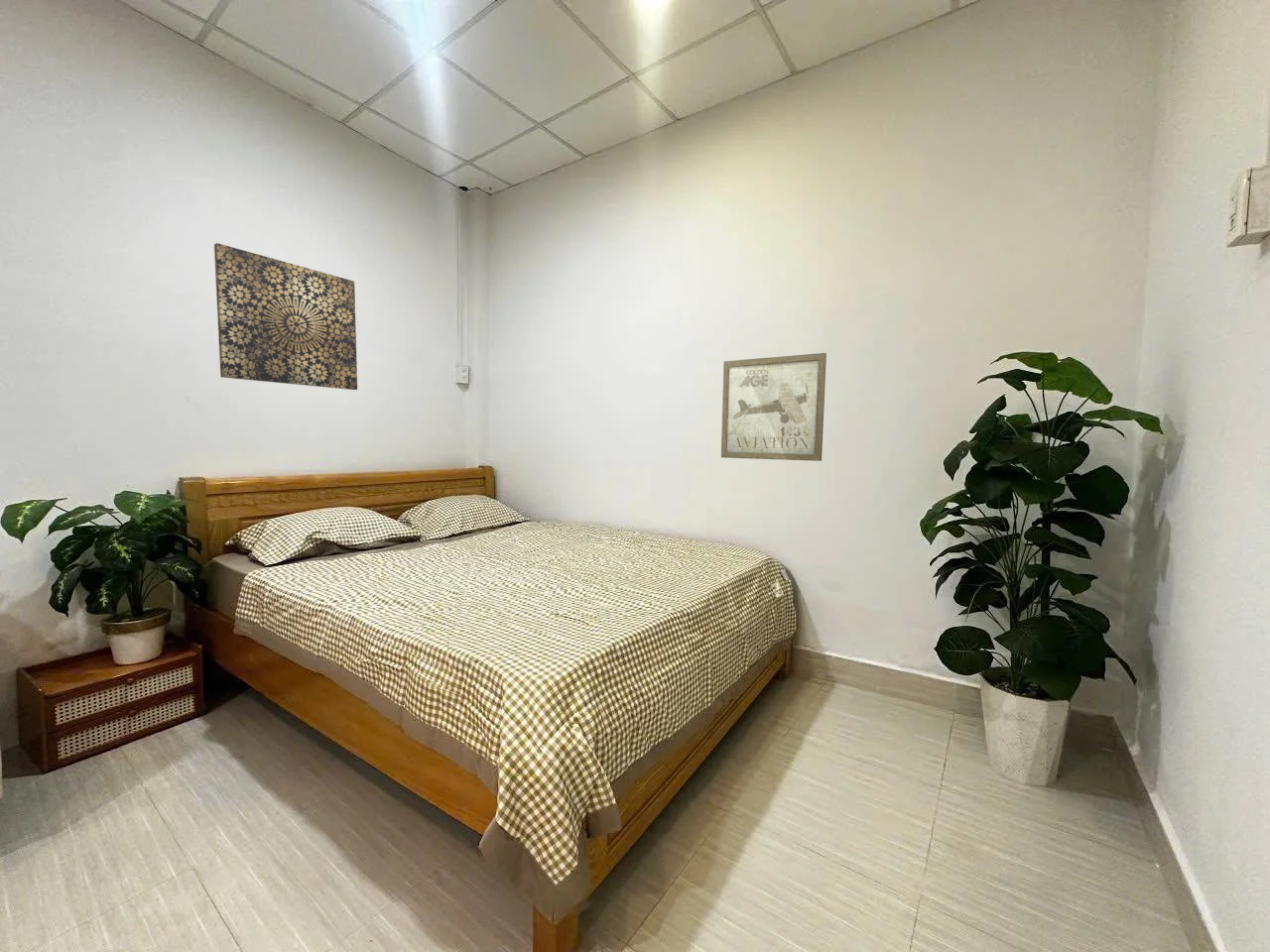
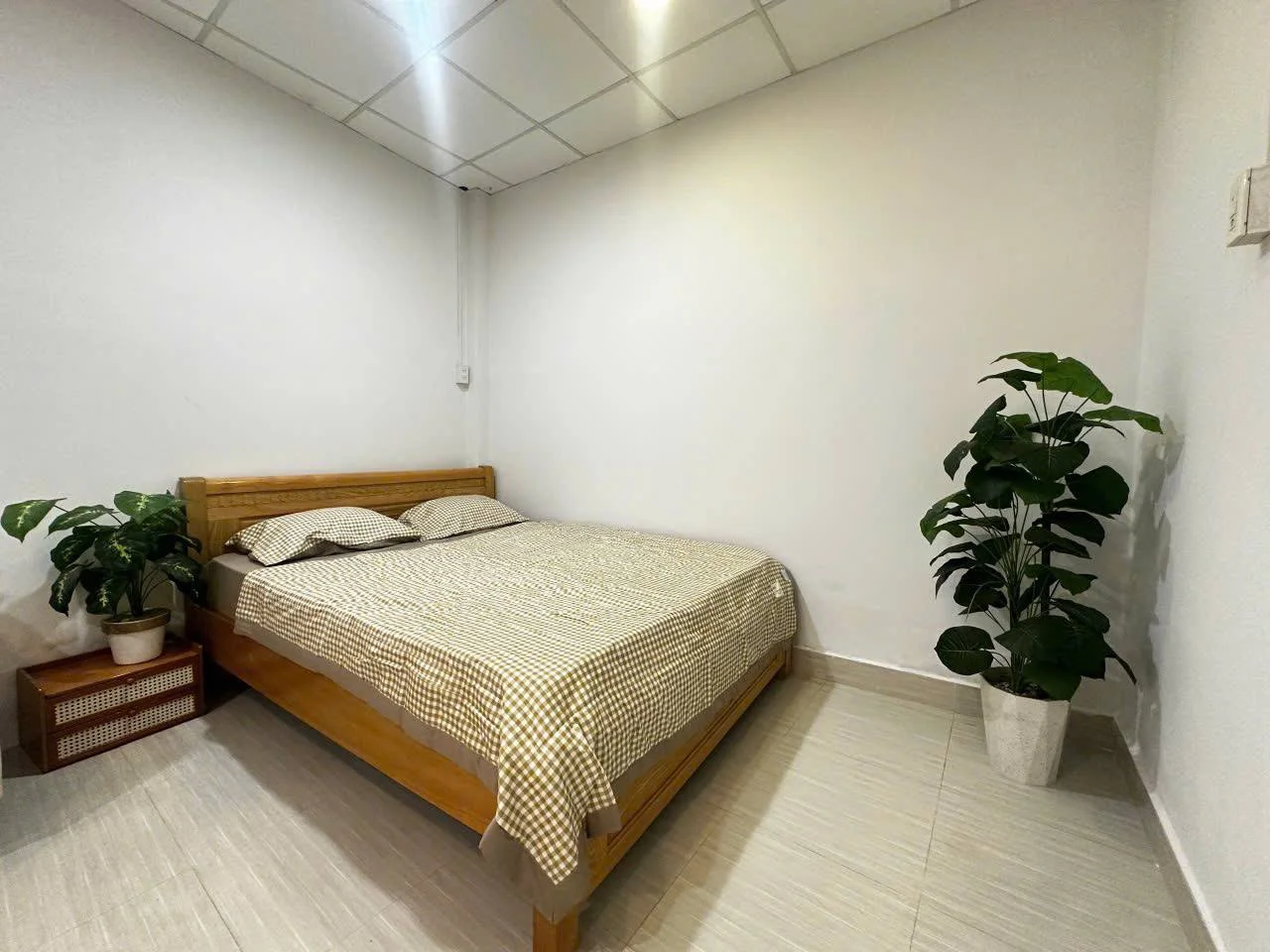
- wall art [720,352,827,462]
- wall art [213,242,358,391]
